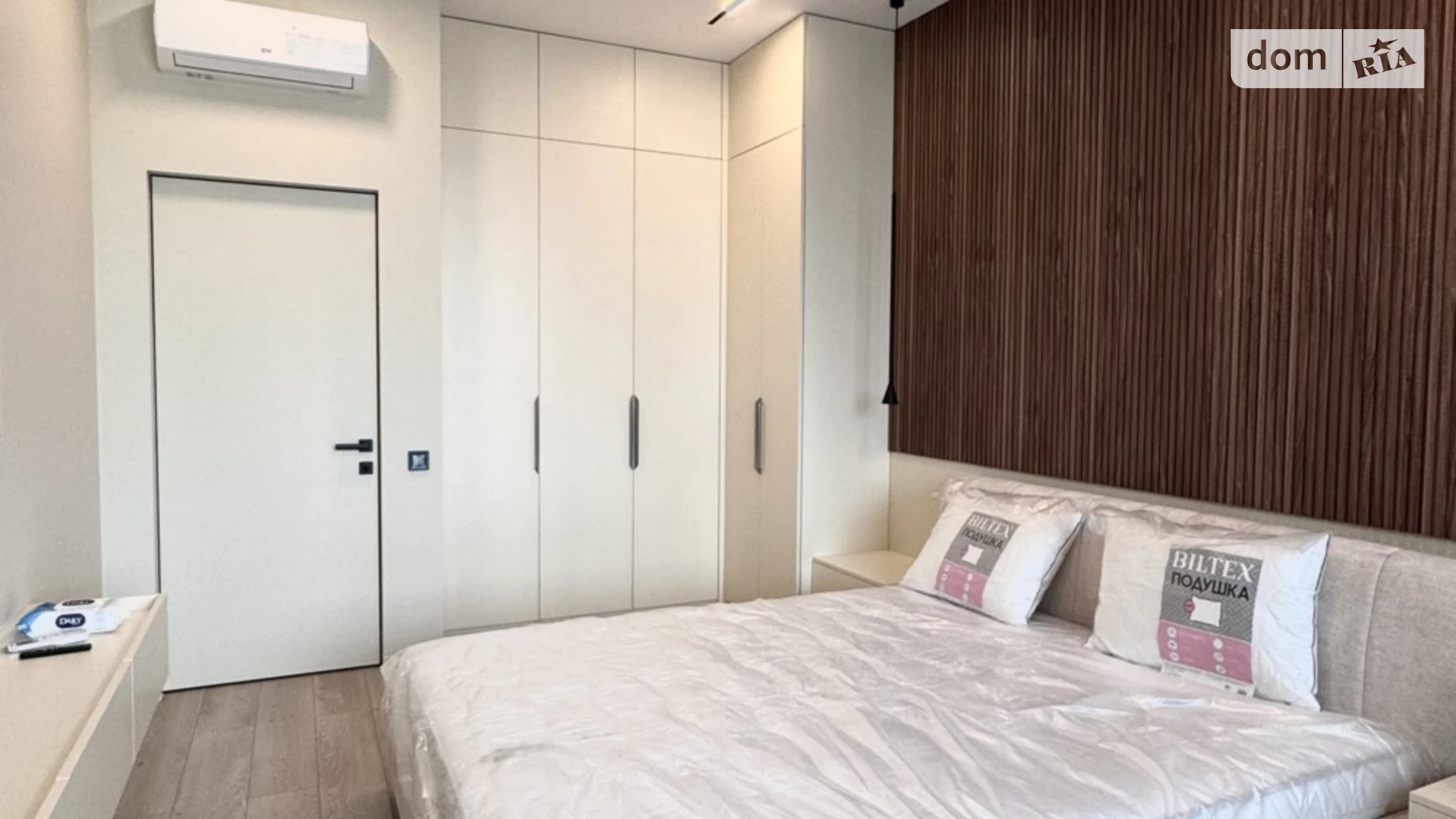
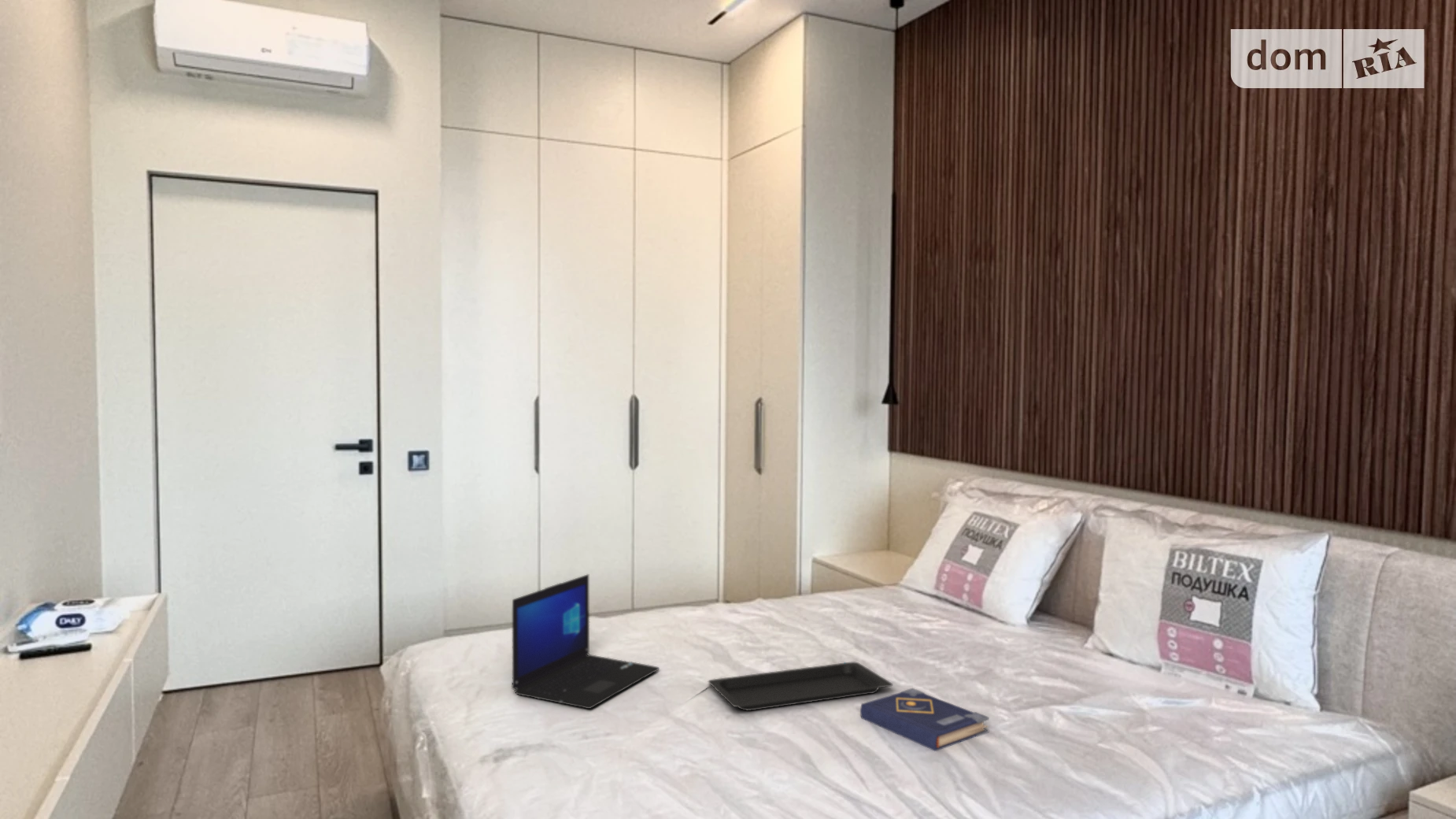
+ laptop [511,573,660,710]
+ serving tray [708,661,894,712]
+ book [859,687,990,752]
